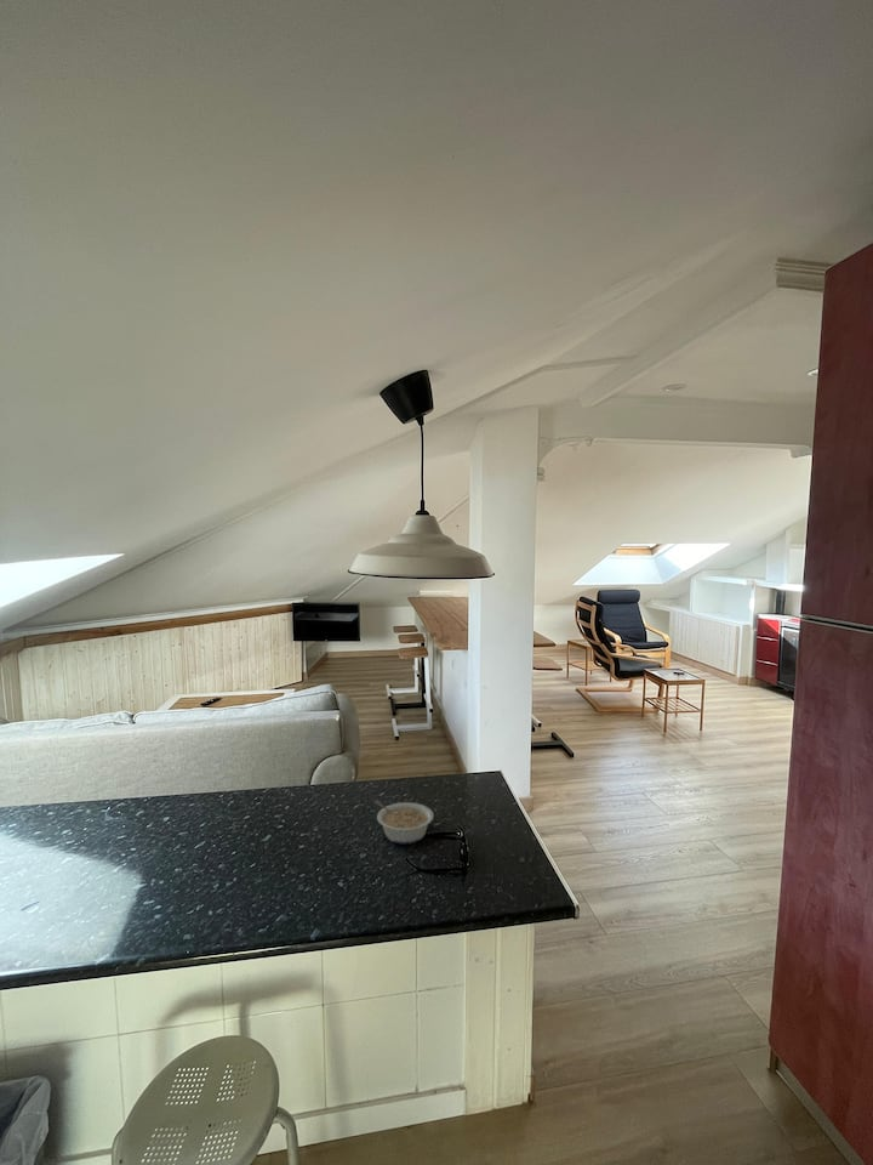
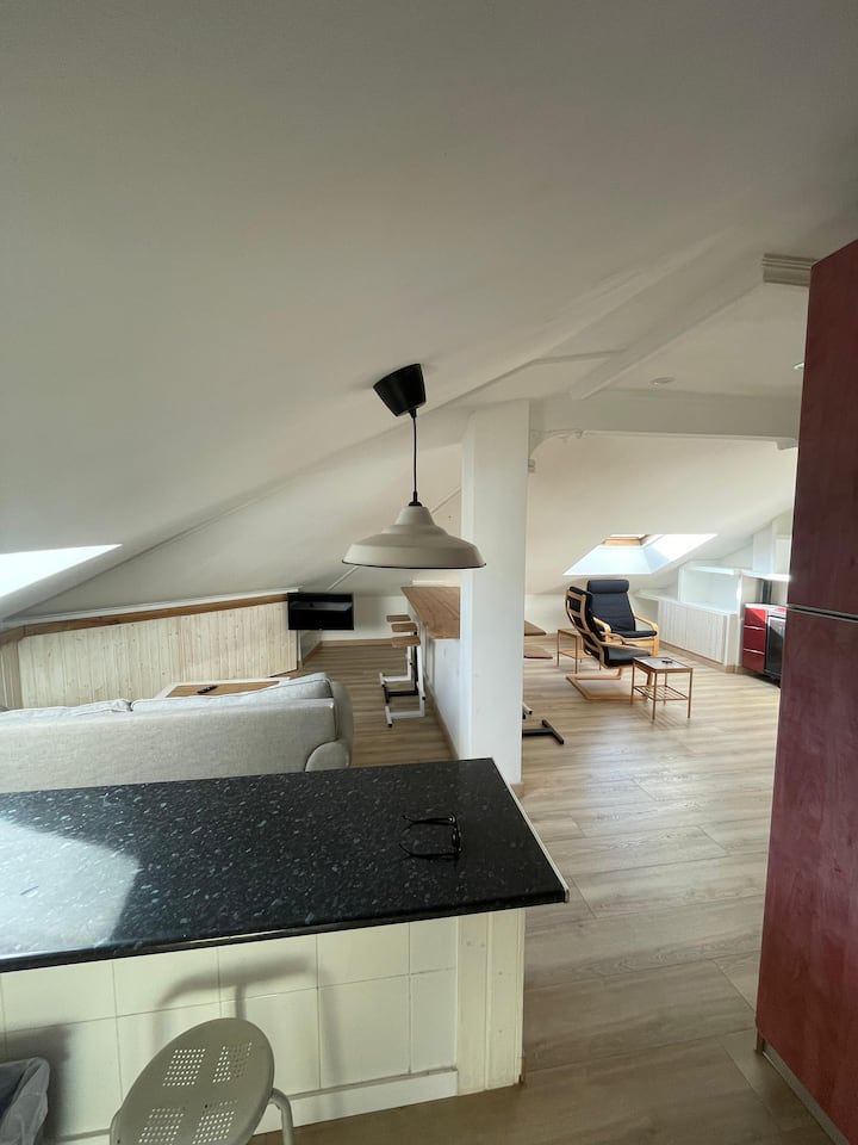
- legume [373,799,435,845]
